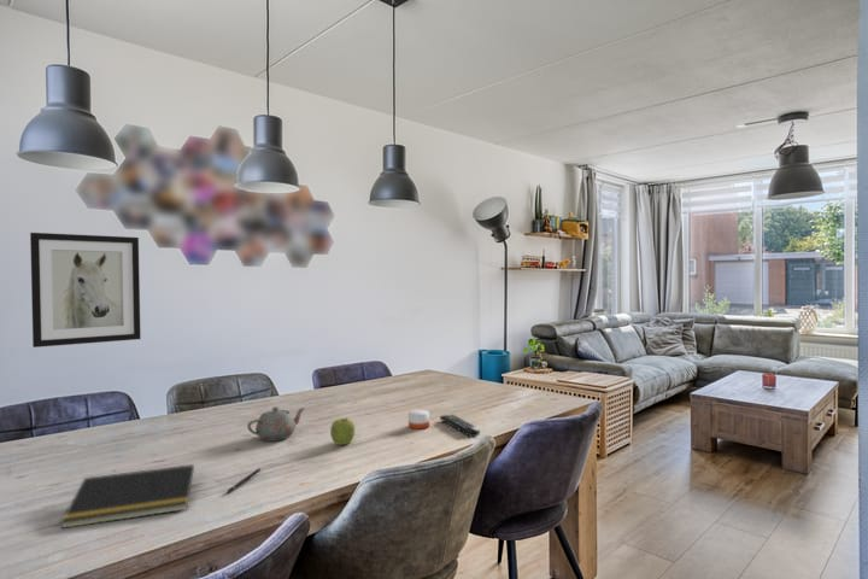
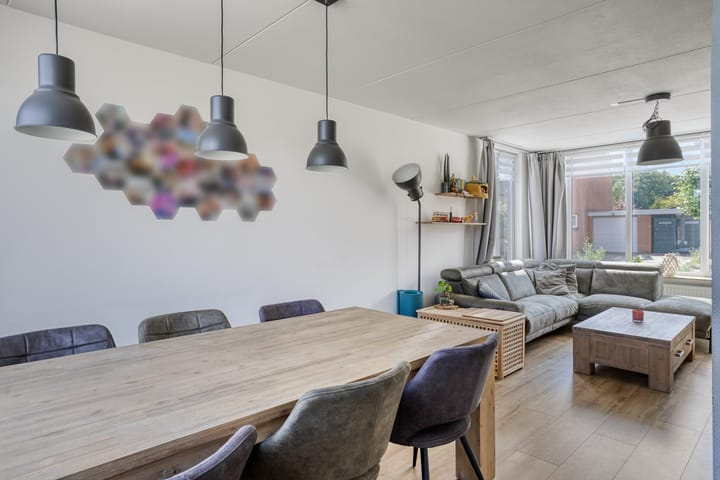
- remote control [439,413,481,438]
- wall art [29,232,142,349]
- pen [225,467,262,495]
- candle [407,409,430,431]
- notepad [59,463,195,530]
- fruit [329,416,356,446]
- teapot [246,405,306,441]
